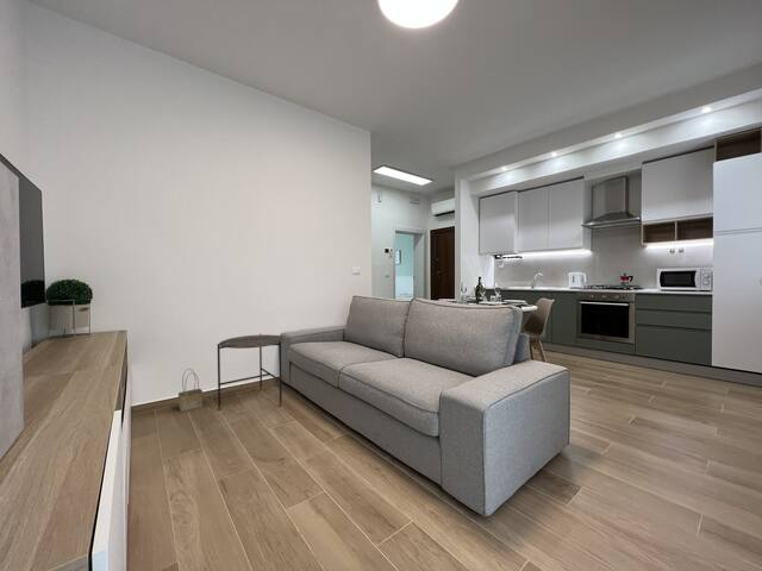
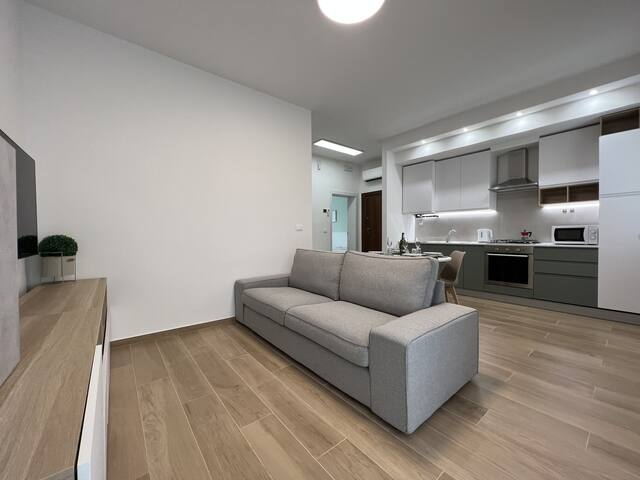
- side table [217,333,287,412]
- basket [177,368,204,413]
